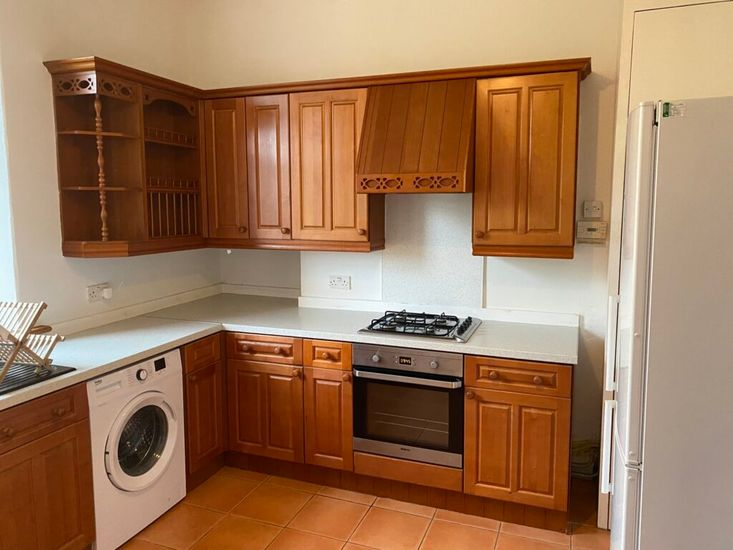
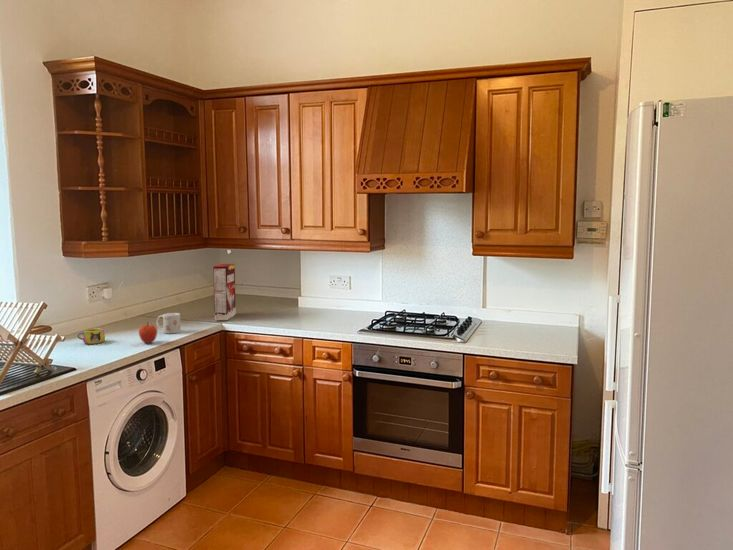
+ mug [155,312,181,334]
+ cereal box [212,263,237,321]
+ mug [76,327,106,345]
+ apple [138,321,158,344]
